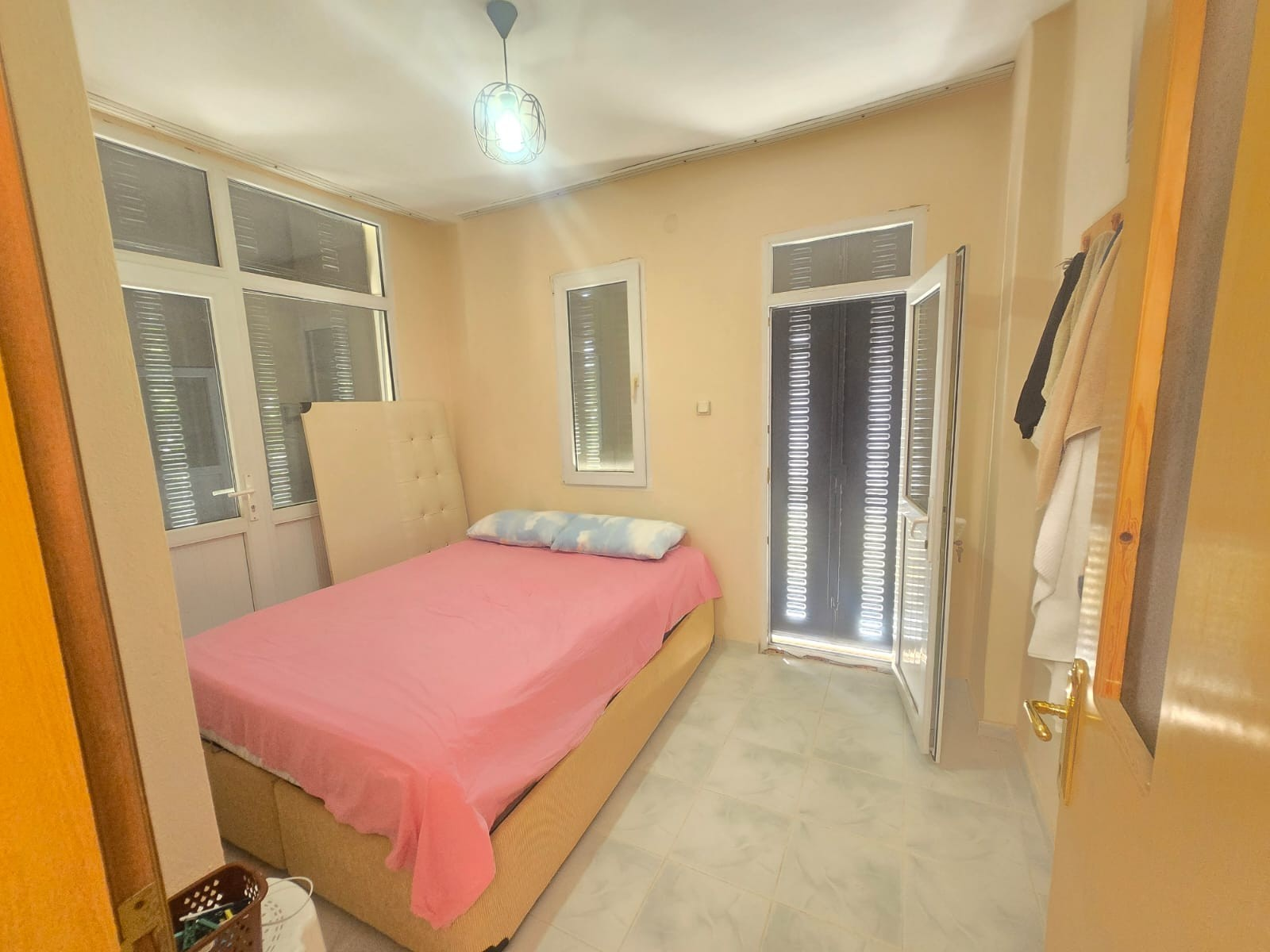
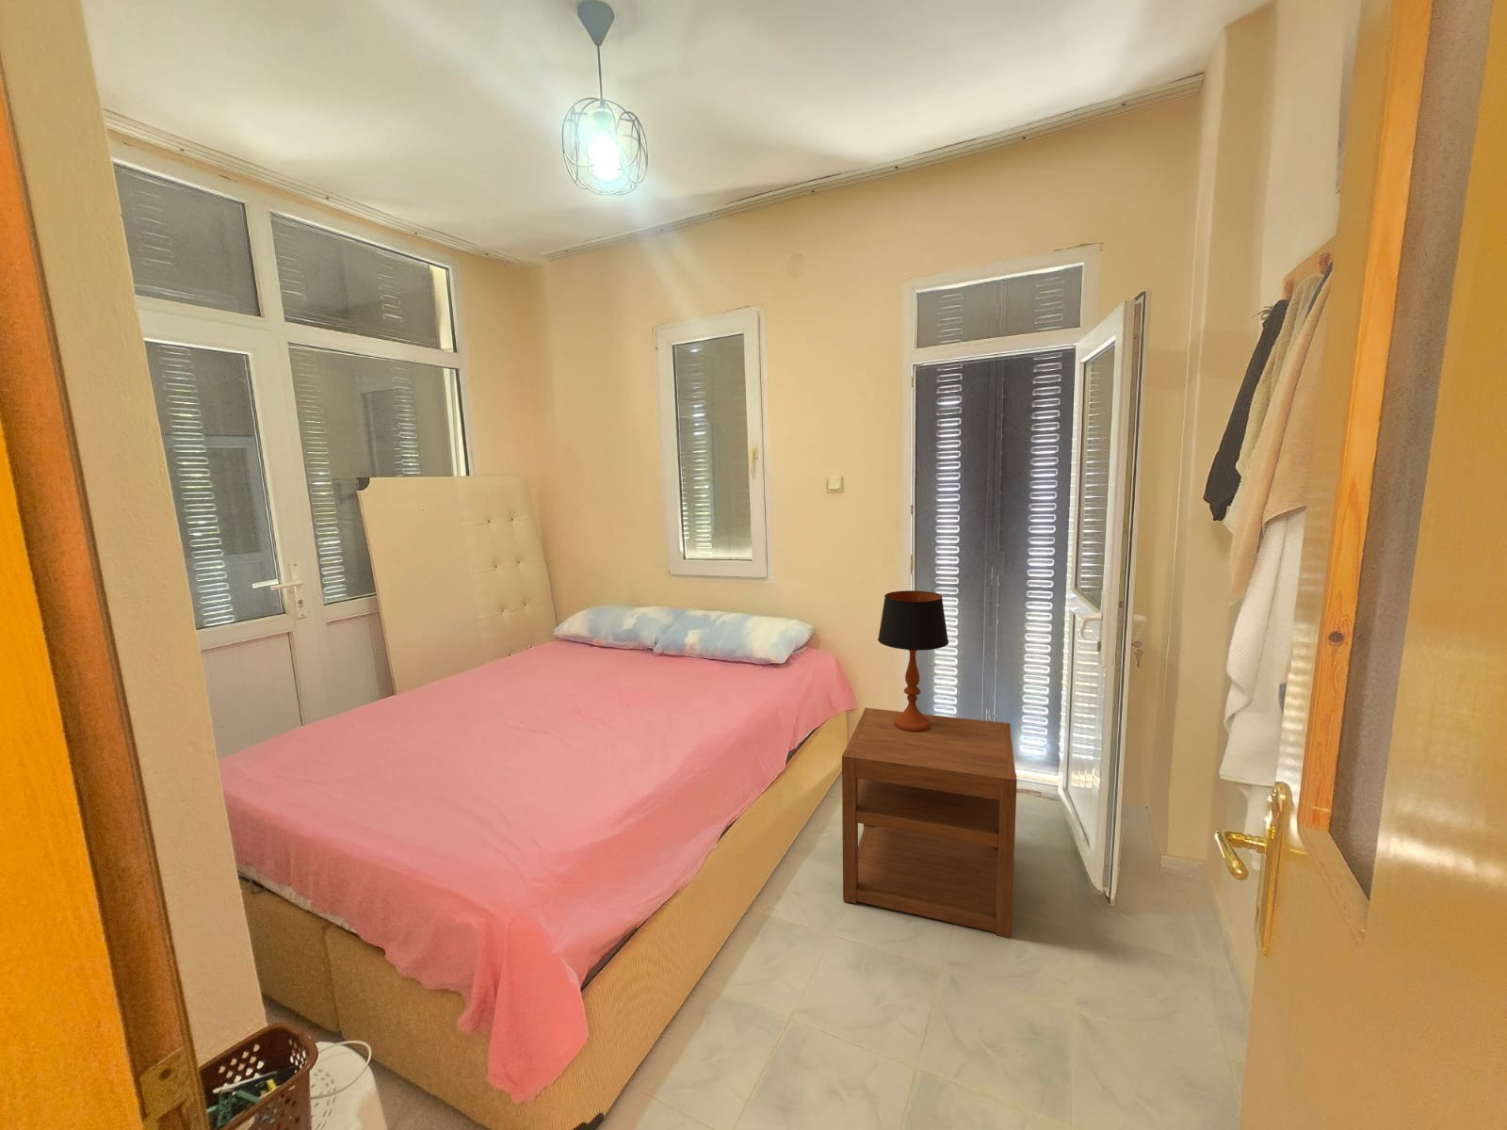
+ table lamp [877,590,949,731]
+ nightstand [841,707,1018,939]
